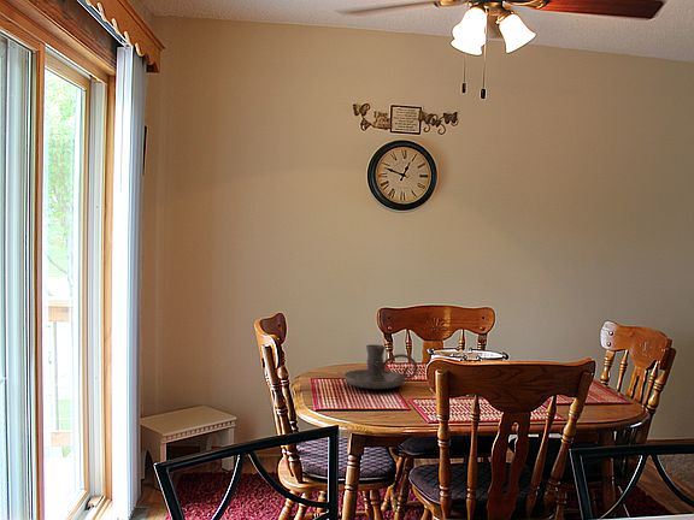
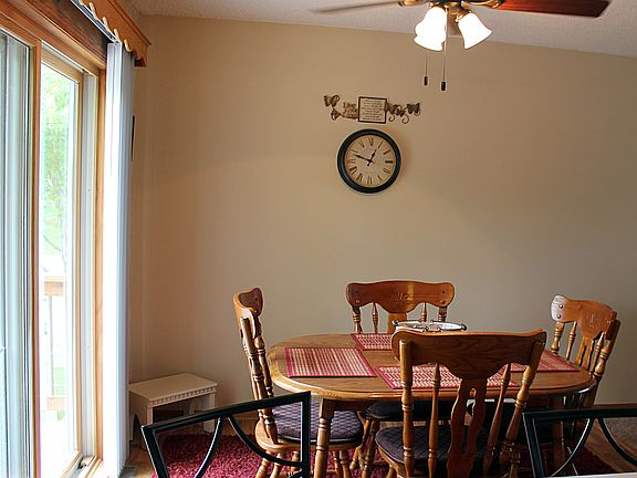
- candle holder [343,343,418,390]
